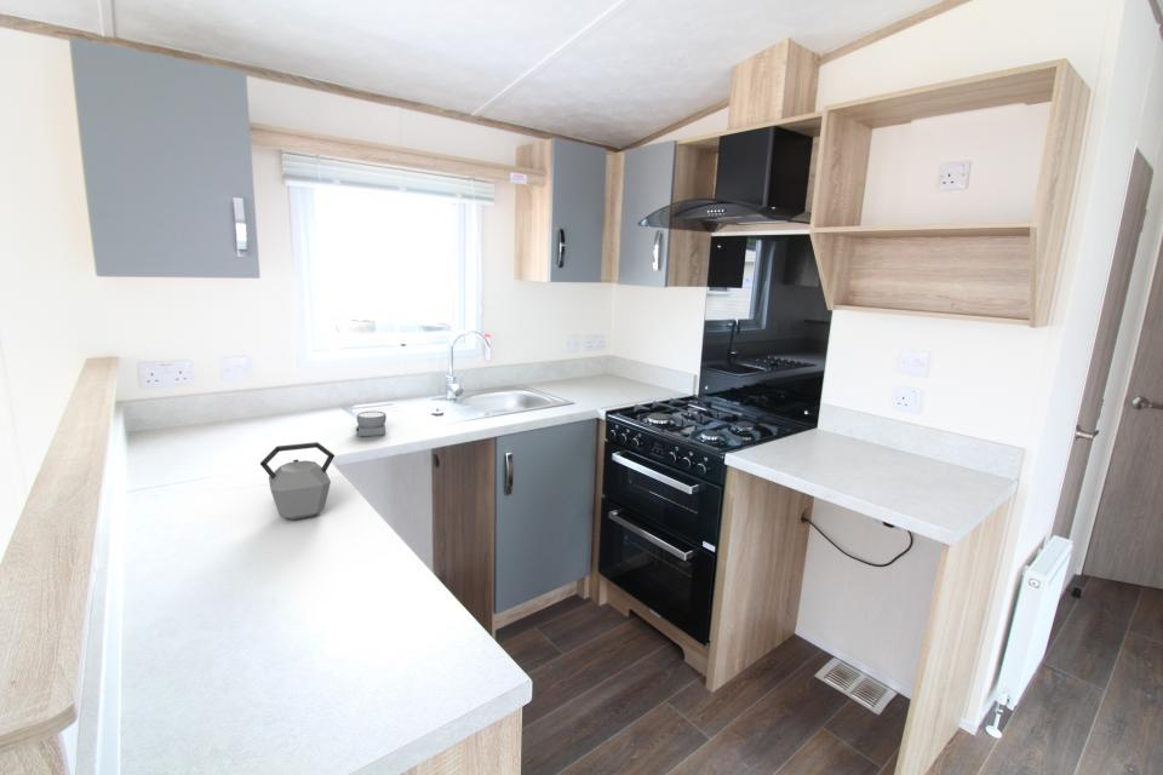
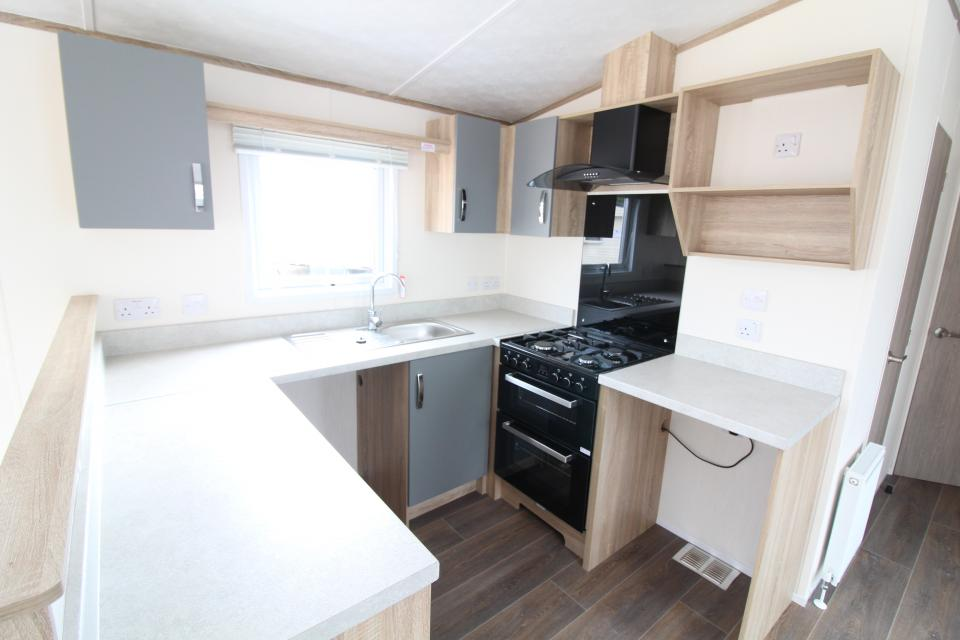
- kettle [259,441,336,521]
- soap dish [355,411,388,438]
